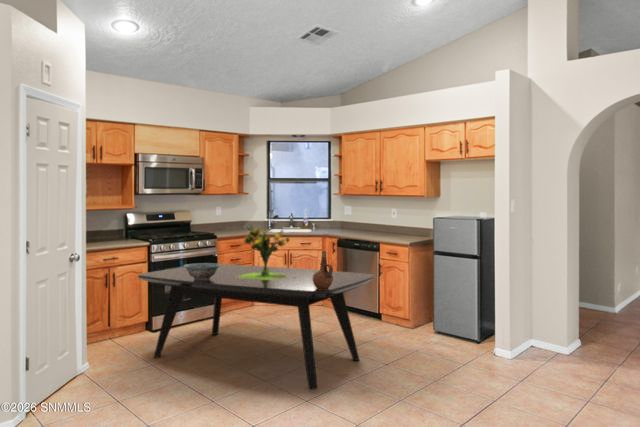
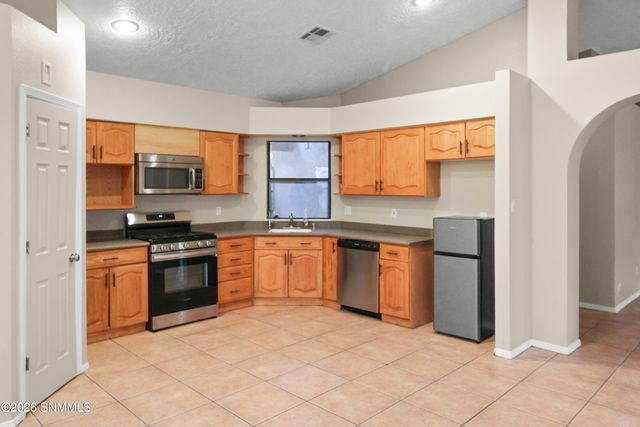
- ceramic pitcher [313,250,334,289]
- decorative bowl [182,262,221,280]
- bouquet [237,224,297,280]
- dining table [137,263,376,391]
